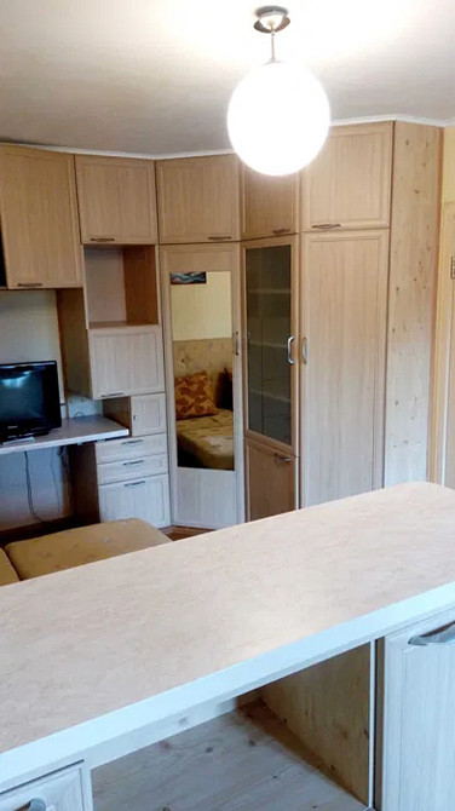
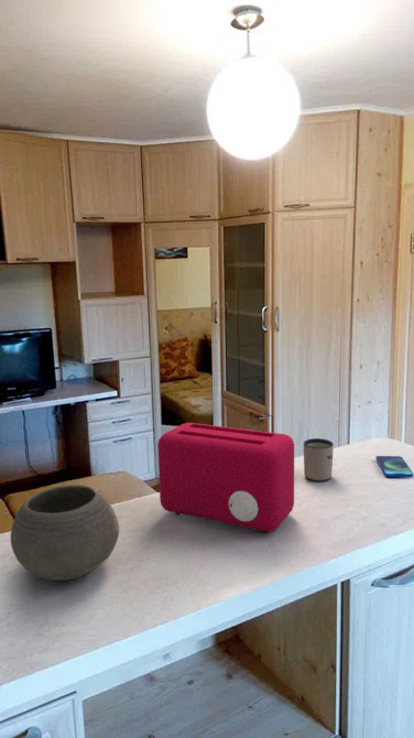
+ toaster [156,422,295,534]
+ mug [303,437,335,482]
+ smartphone [374,455,414,478]
+ bowl [10,484,120,582]
